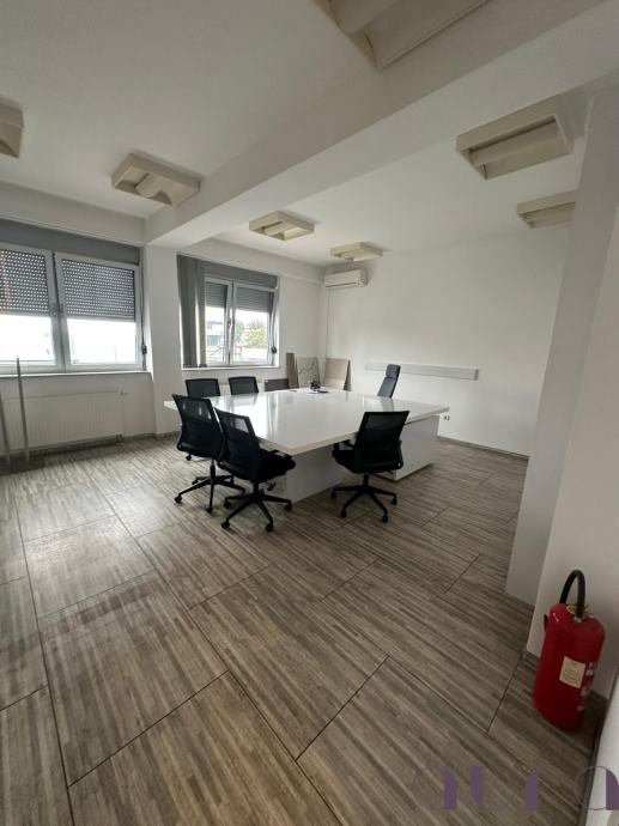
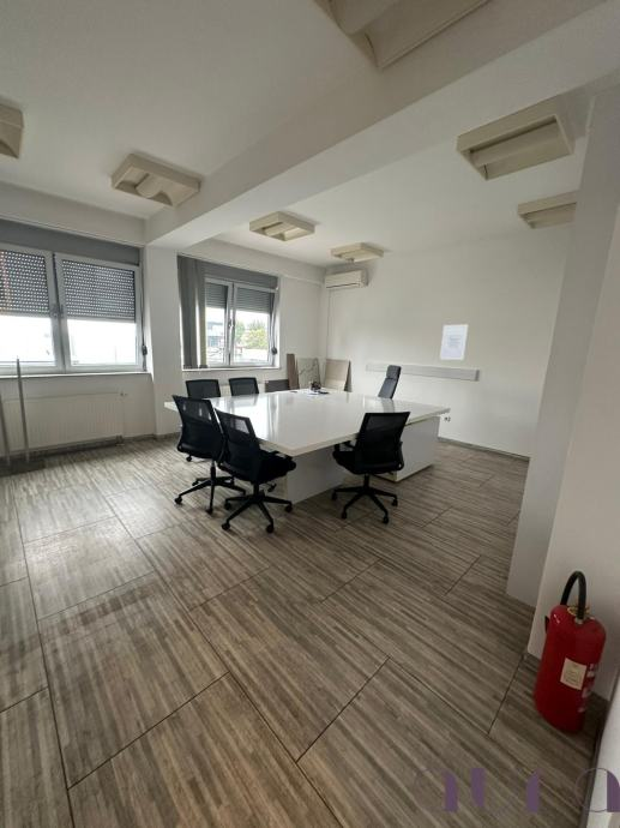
+ wall art [439,324,469,361]
